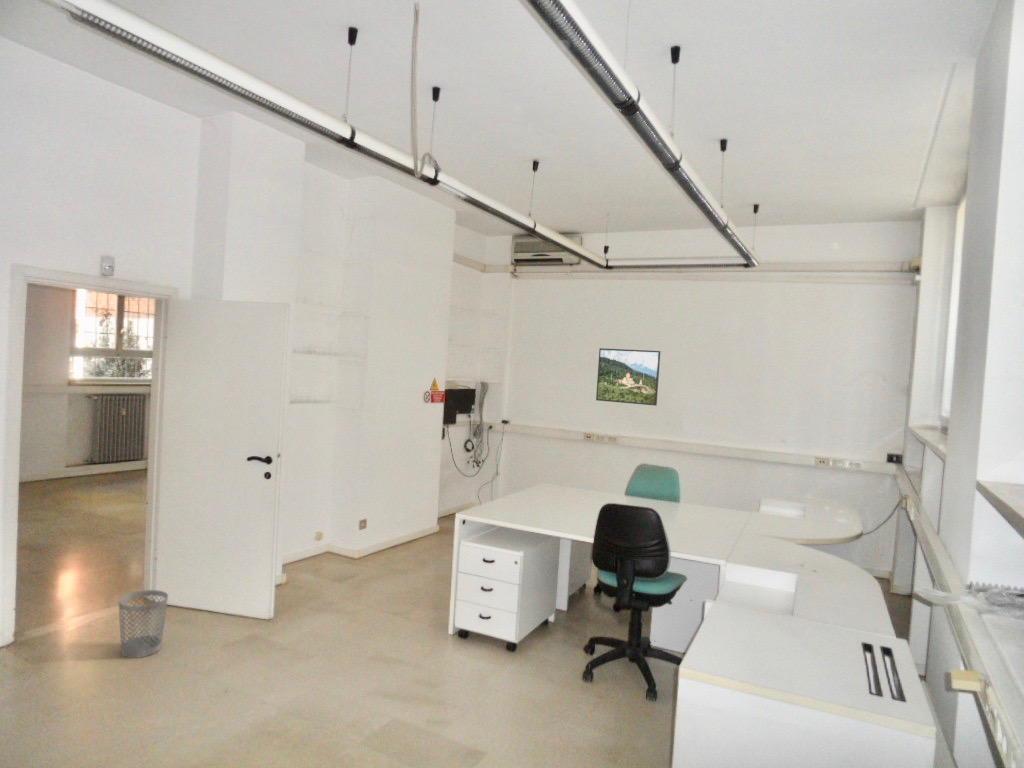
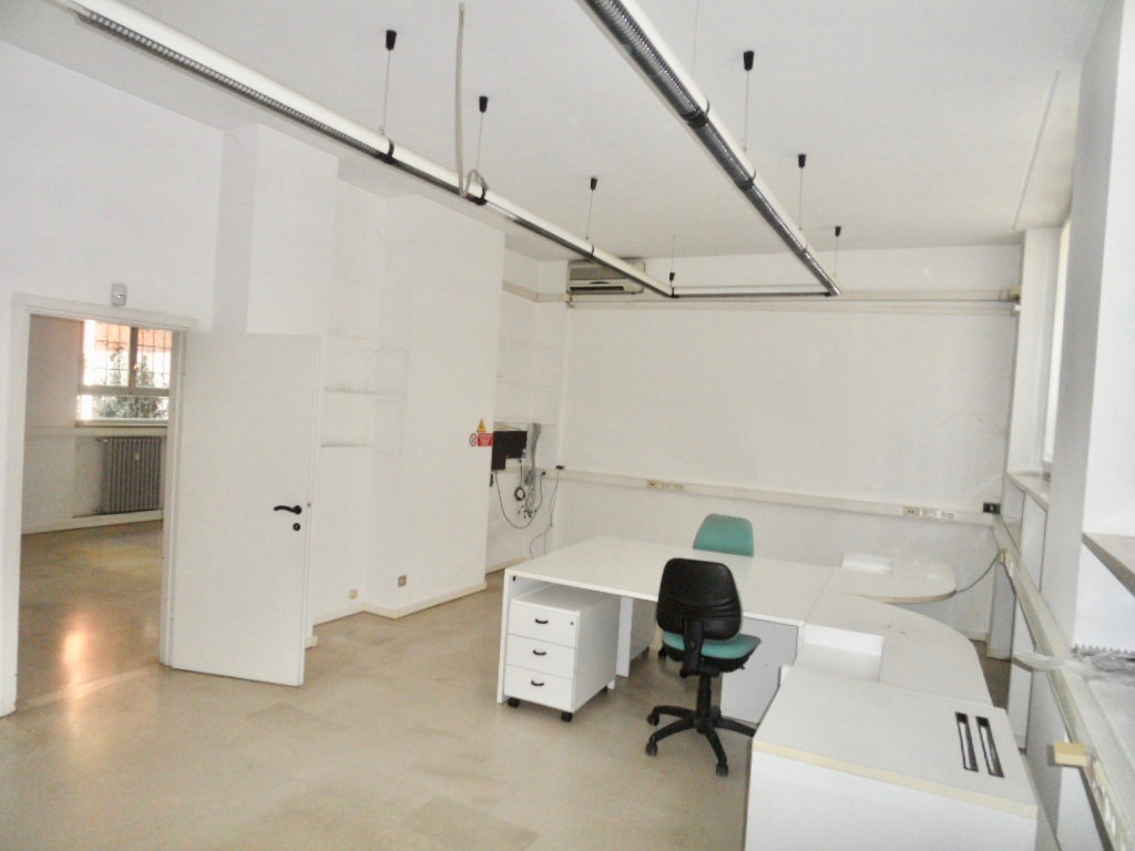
- wastebasket [117,589,169,659]
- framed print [595,347,661,407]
